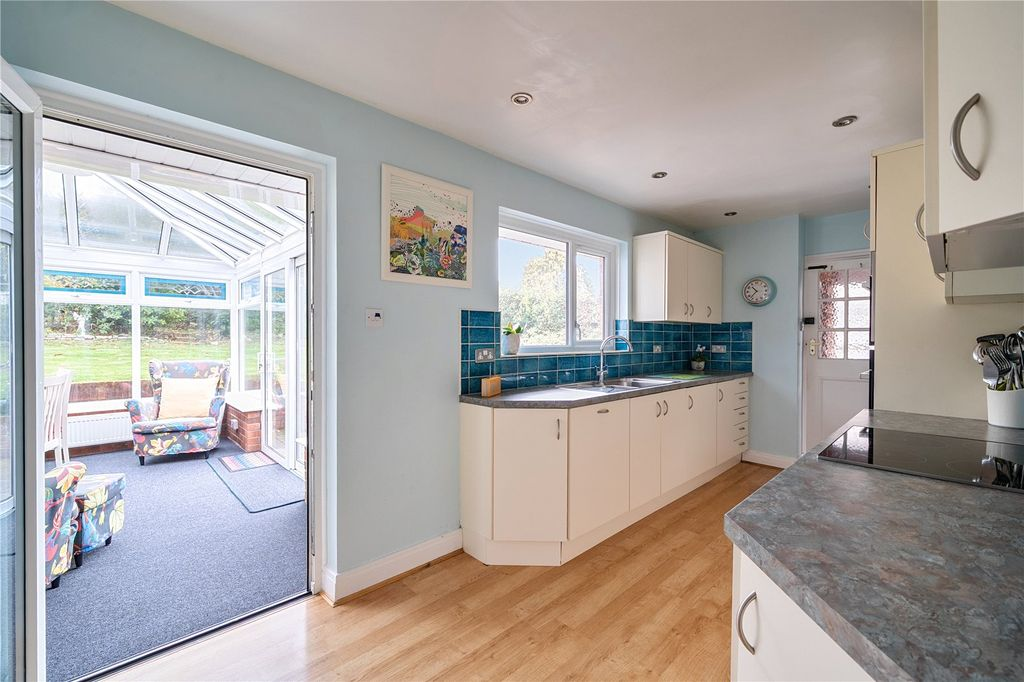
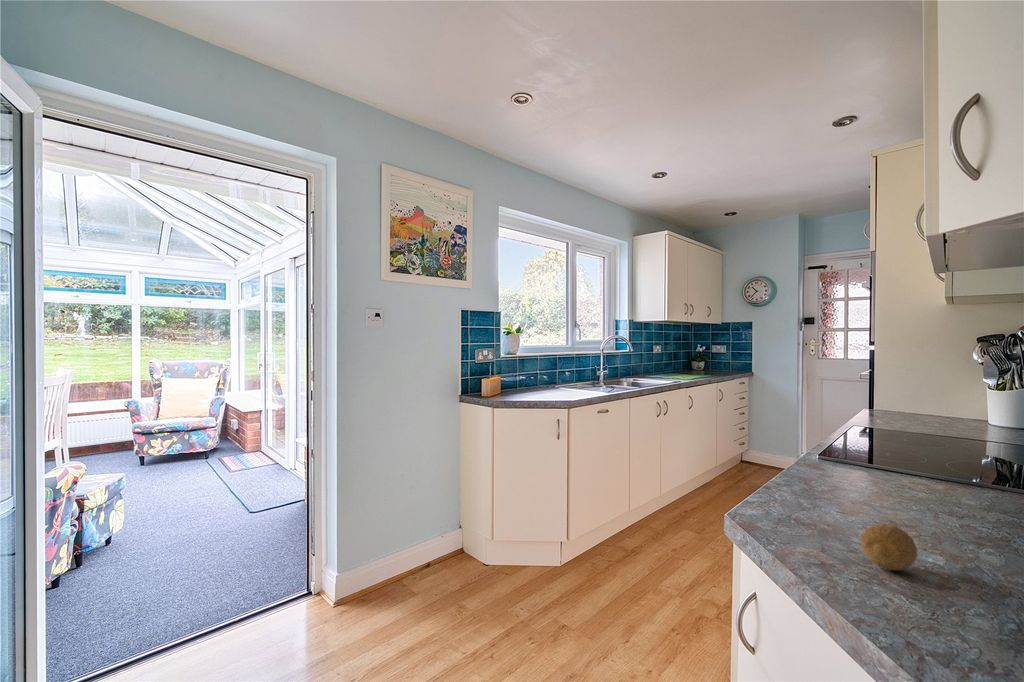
+ fruit [860,523,918,571]
